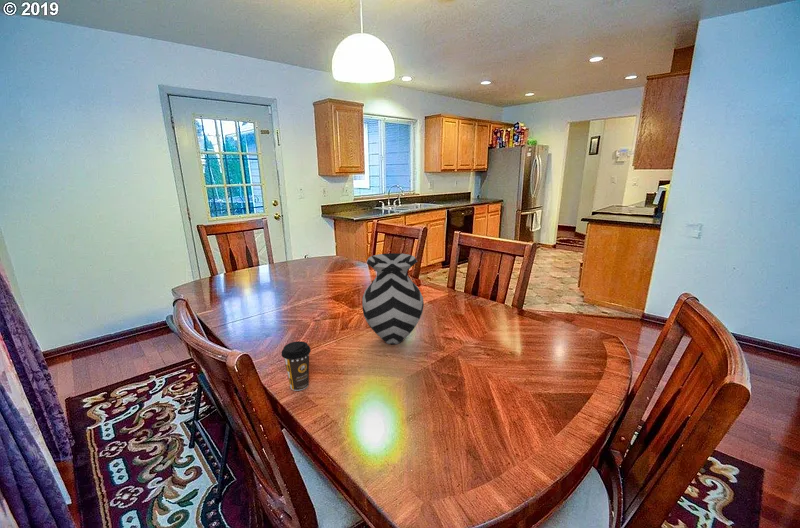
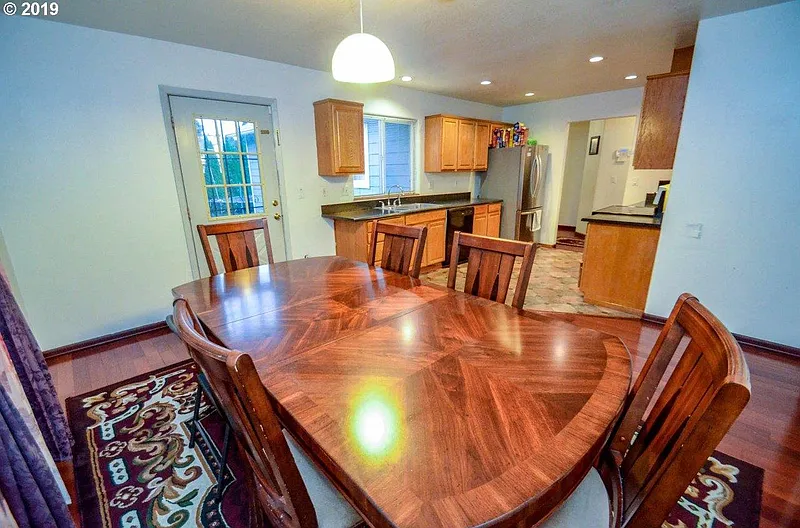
- coffee cup [281,340,312,392]
- vase [361,252,425,345]
